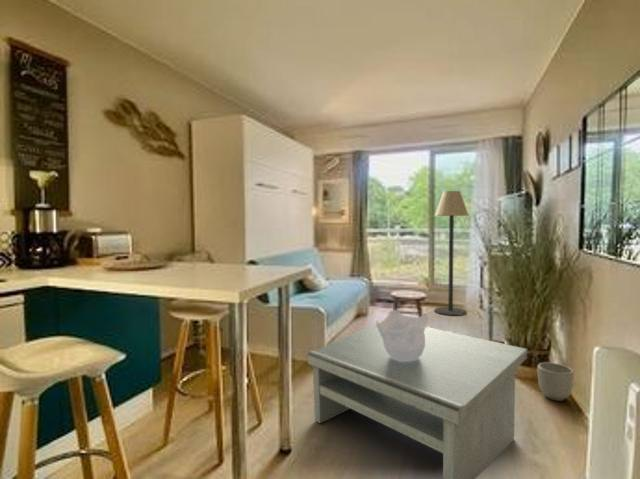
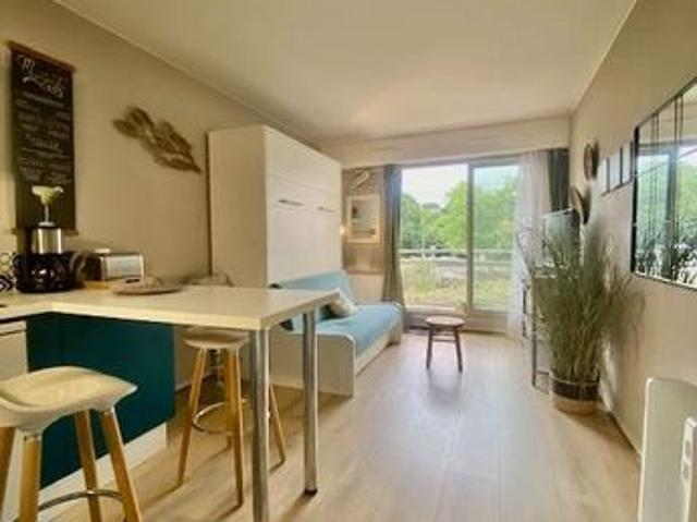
- coffee table [306,320,528,479]
- planter [537,361,575,402]
- floor lamp [433,190,470,317]
- decorative bowl [375,309,430,361]
